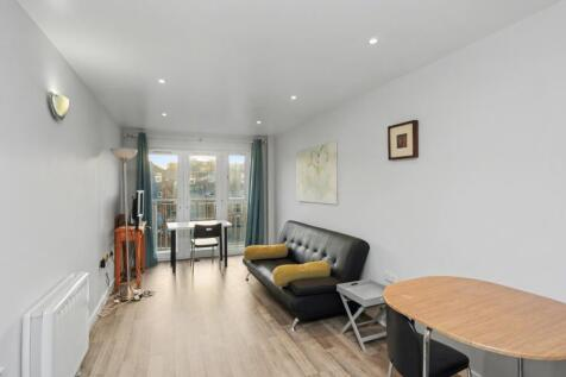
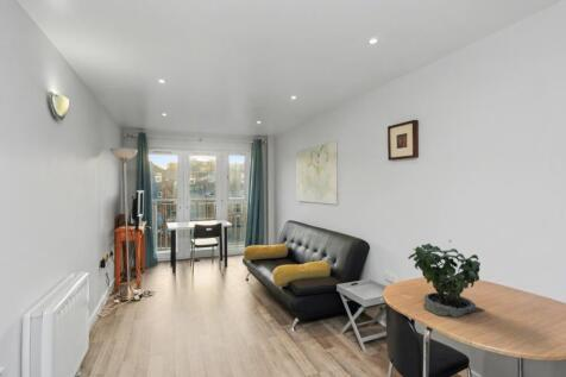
+ potted plant [407,239,485,319]
